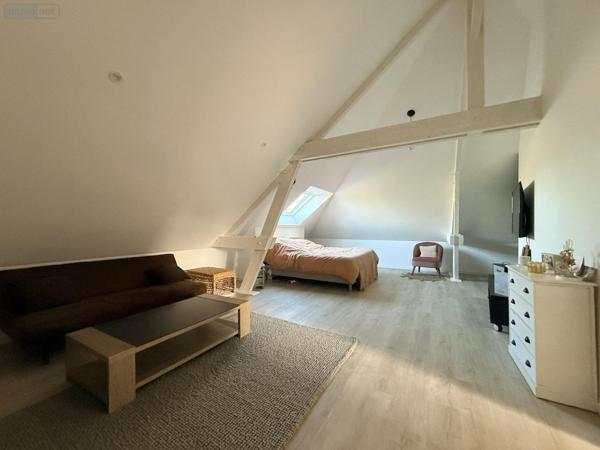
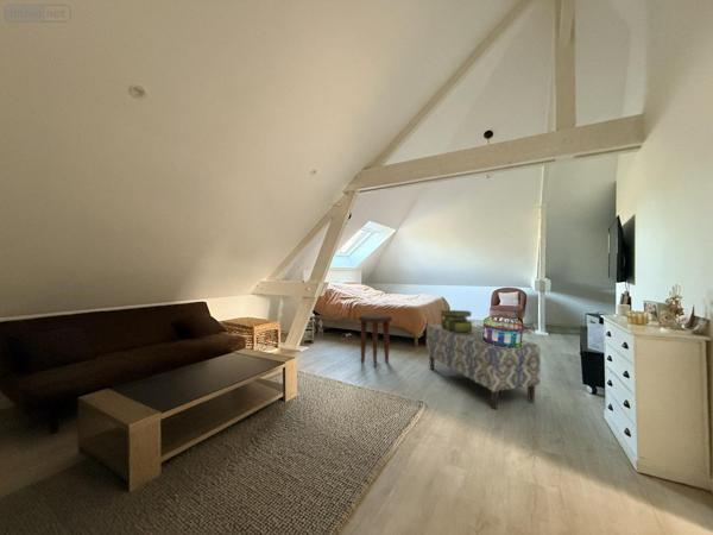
+ bench [425,323,542,410]
+ decorative box [482,311,525,348]
+ stack of books [440,309,474,333]
+ side table [358,313,393,369]
